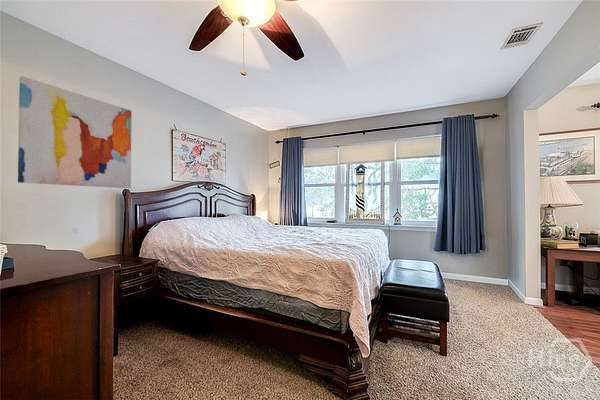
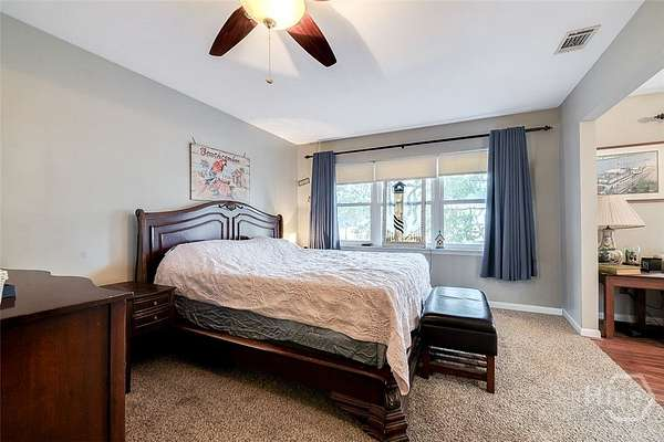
- wall art [17,75,133,189]
